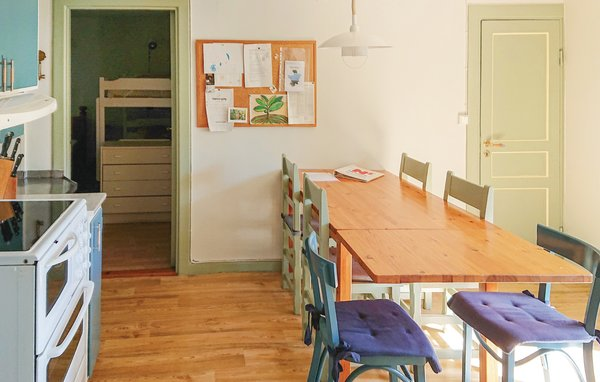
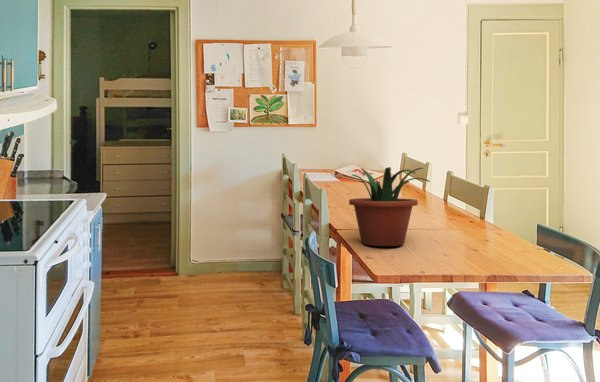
+ potted plant [348,166,431,247]
